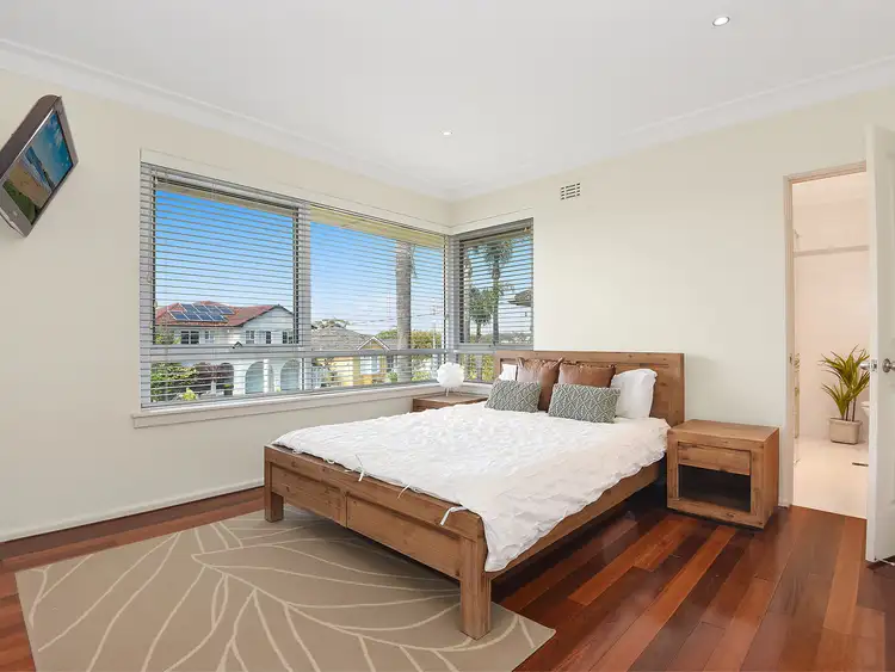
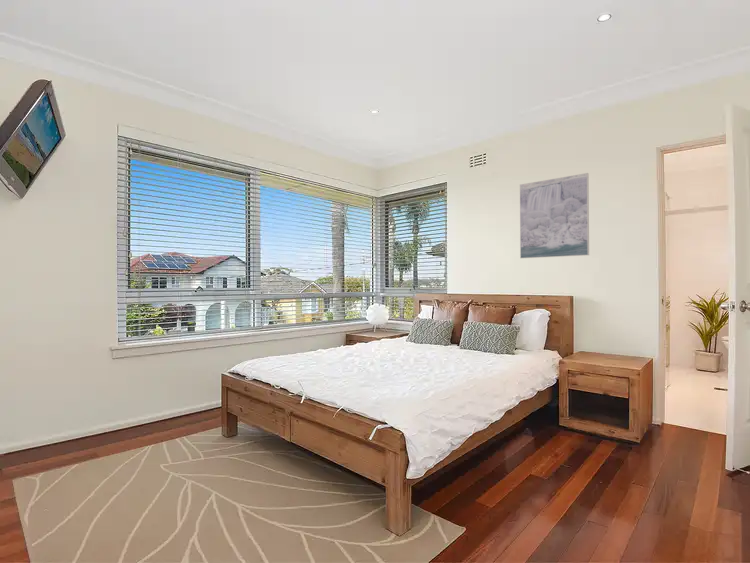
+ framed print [519,172,590,259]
